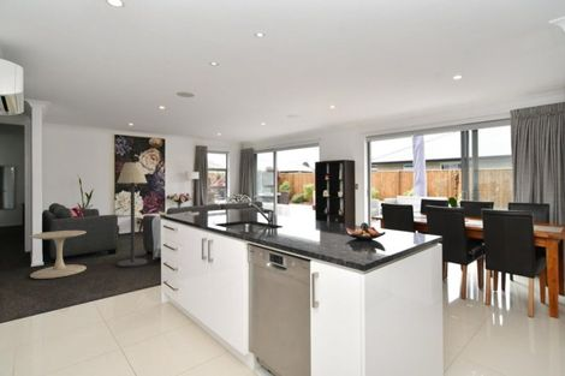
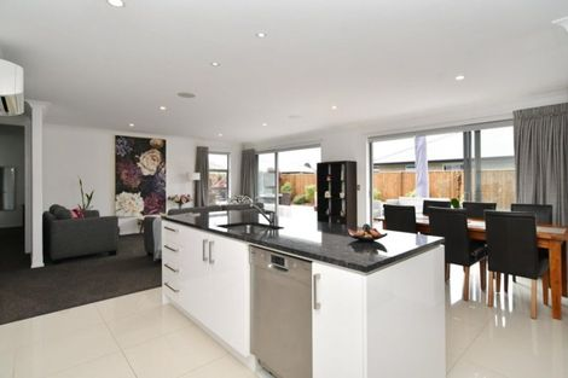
- side table [29,229,88,280]
- floor lamp [117,161,148,268]
